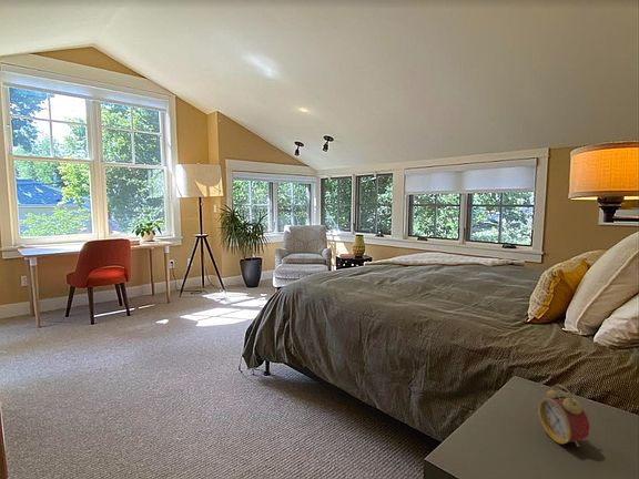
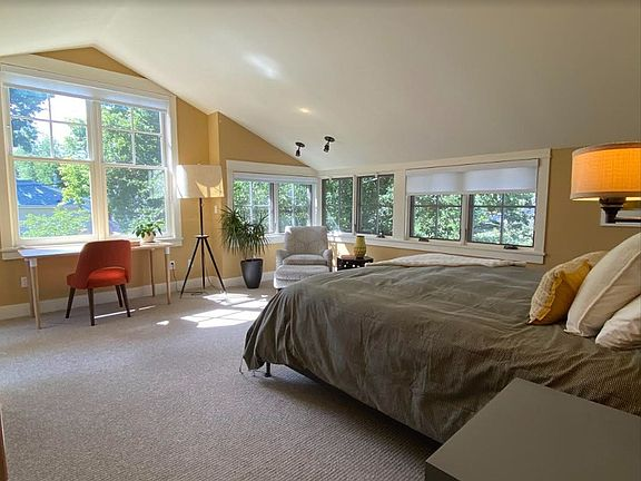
- alarm clock [537,384,590,448]
